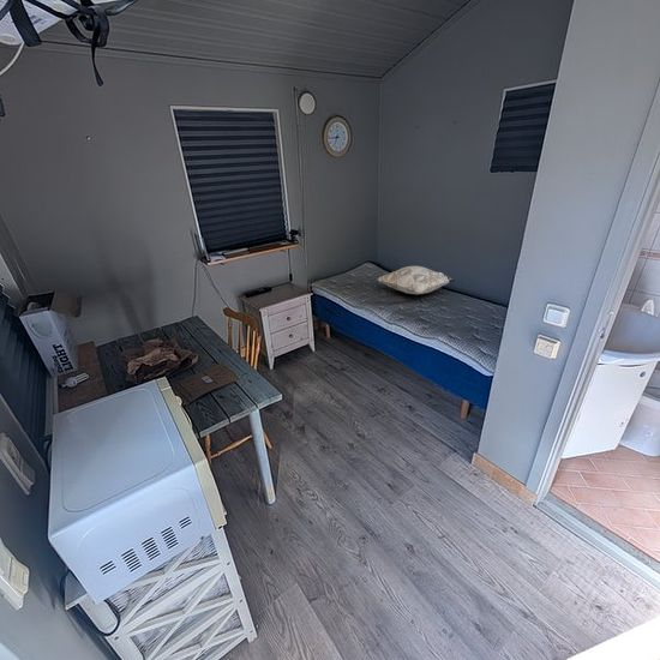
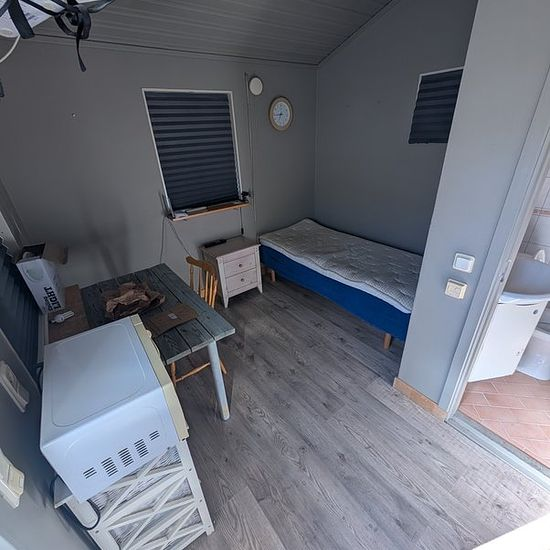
- decorative pillow [376,265,457,295]
